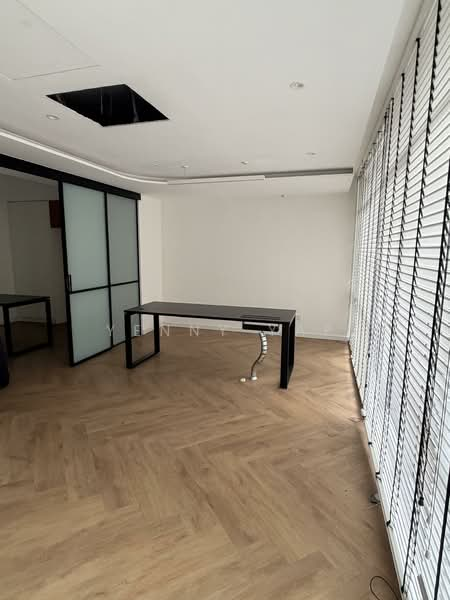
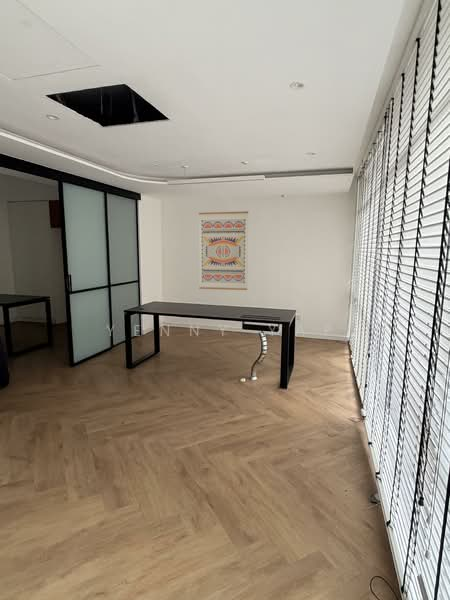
+ wall art [198,210,249,291]
